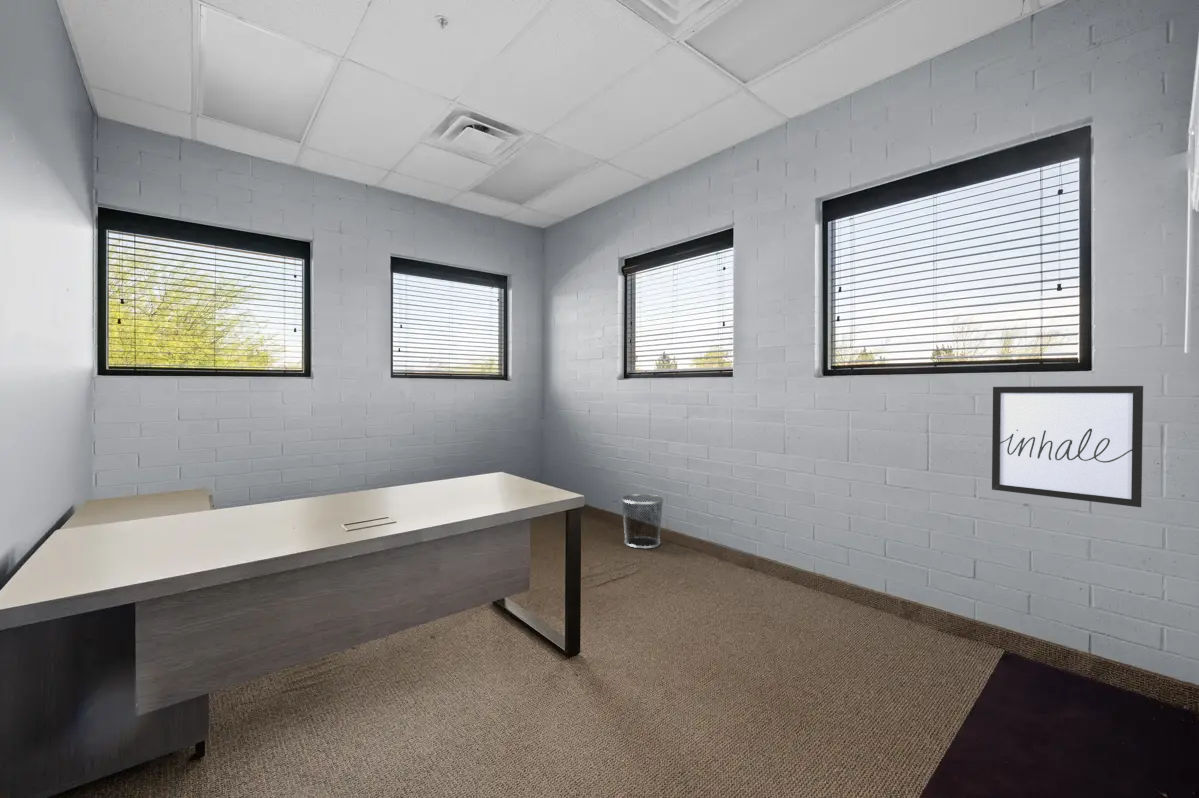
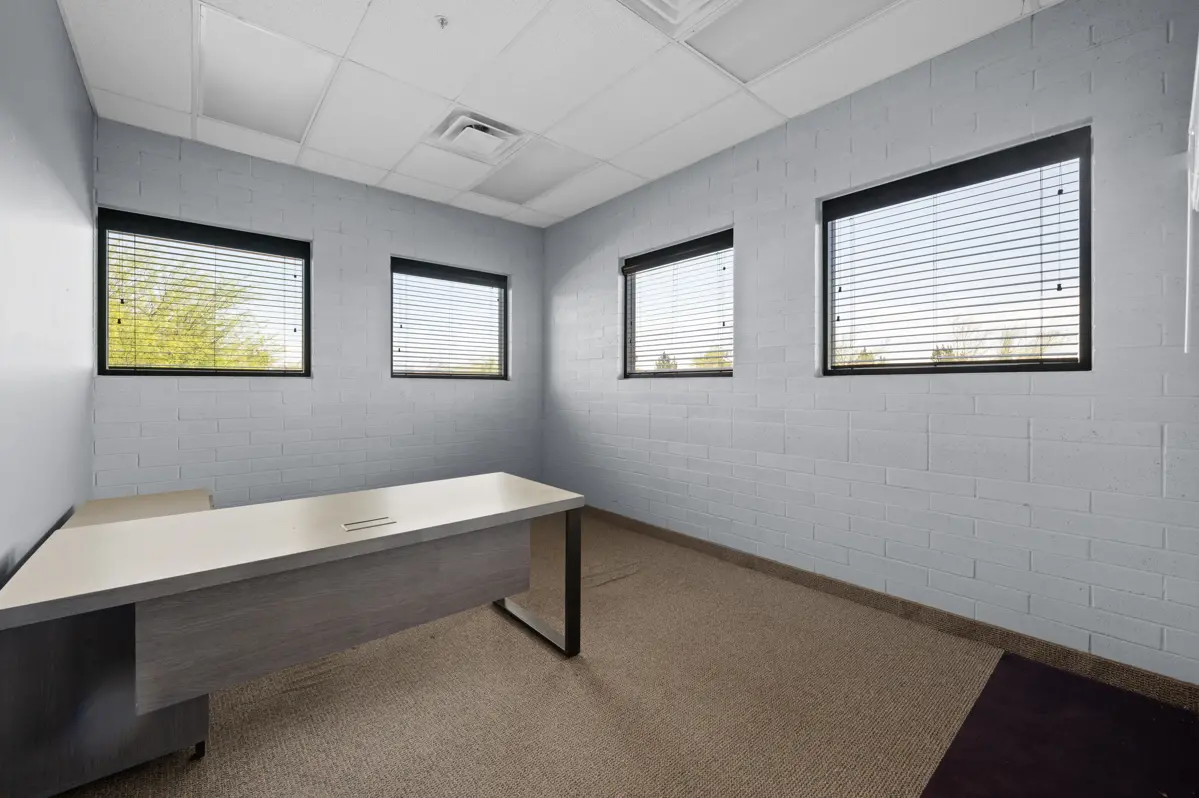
- wall art [991,385,1145,508]
- waste bin [620,493,665,549]
